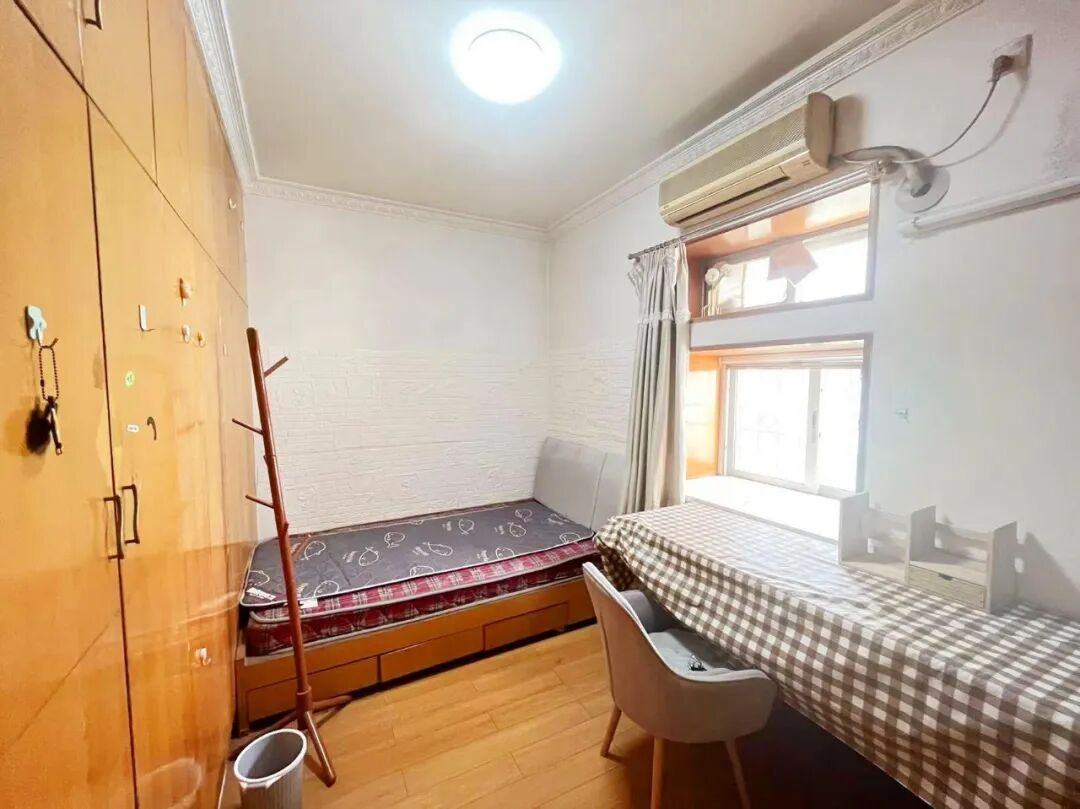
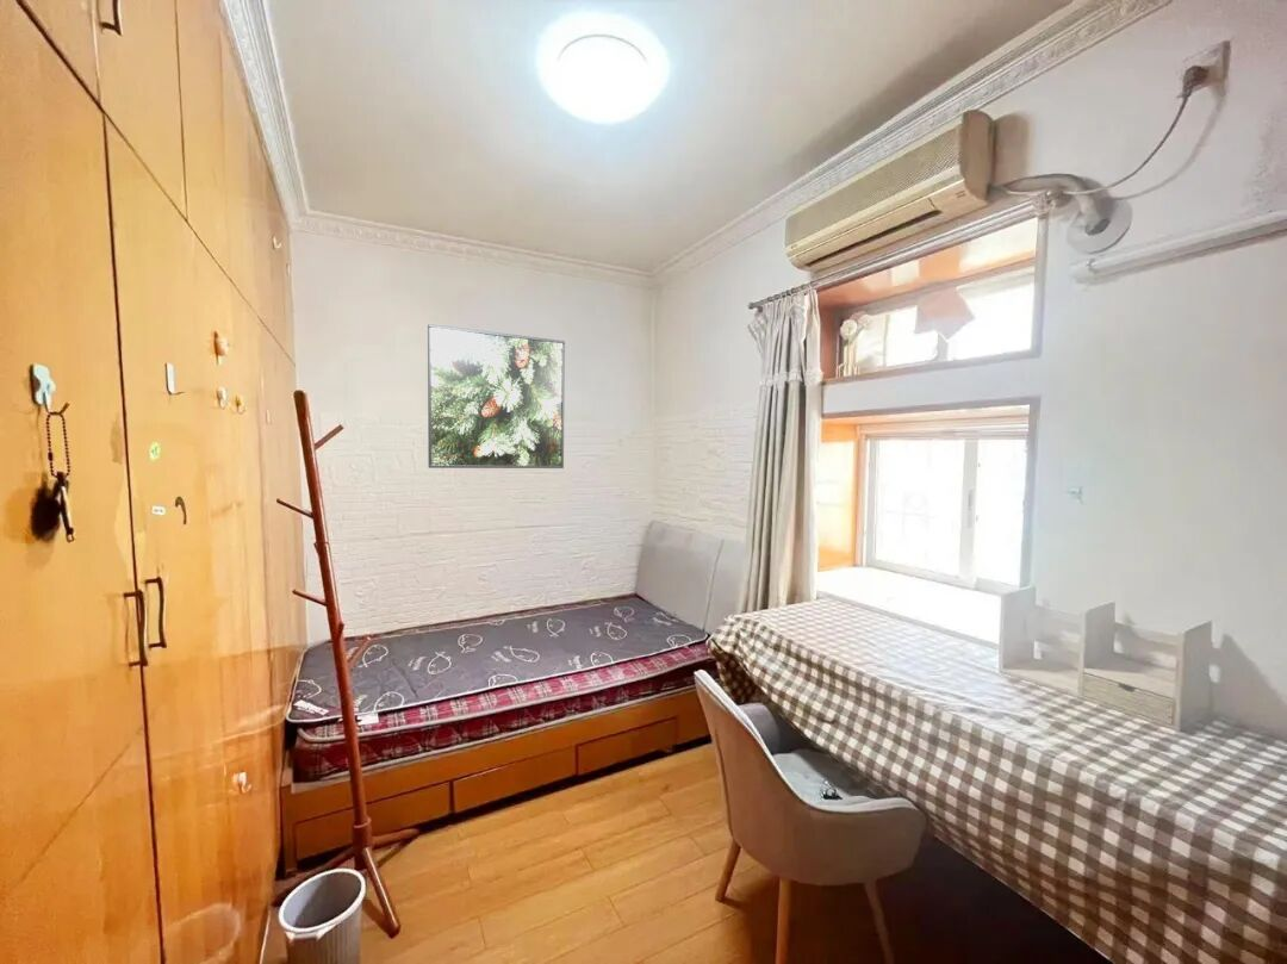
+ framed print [427,323,566,469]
